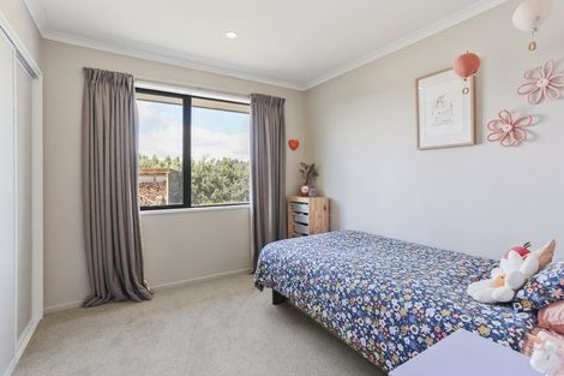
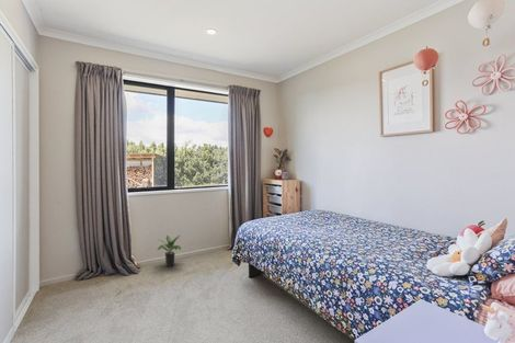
+ potted plant [156,235,182,268]
